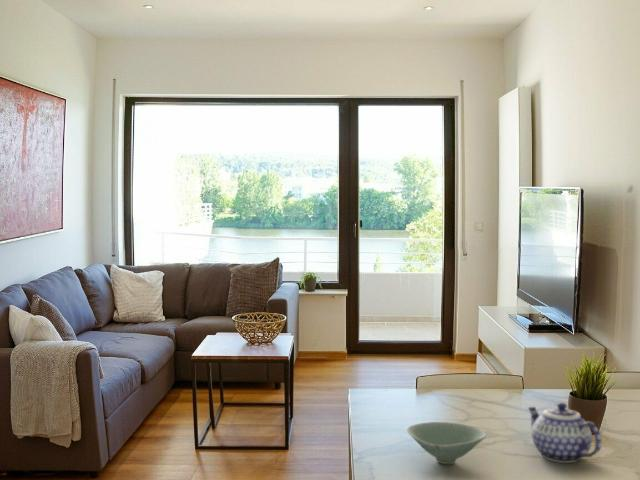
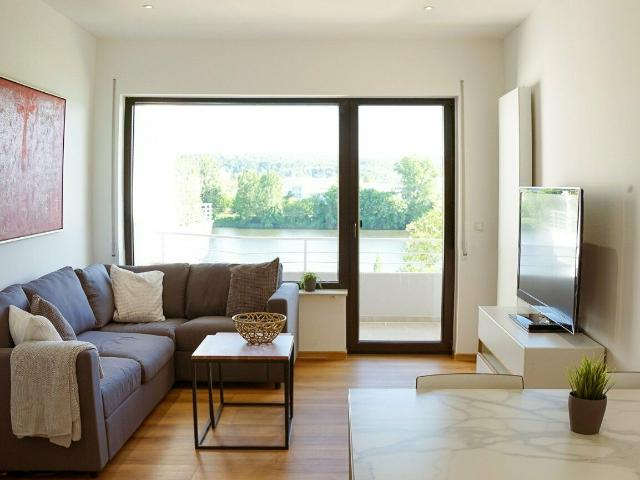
- bowl [406,421,487,465]
- teapot [526,401,603,464]
